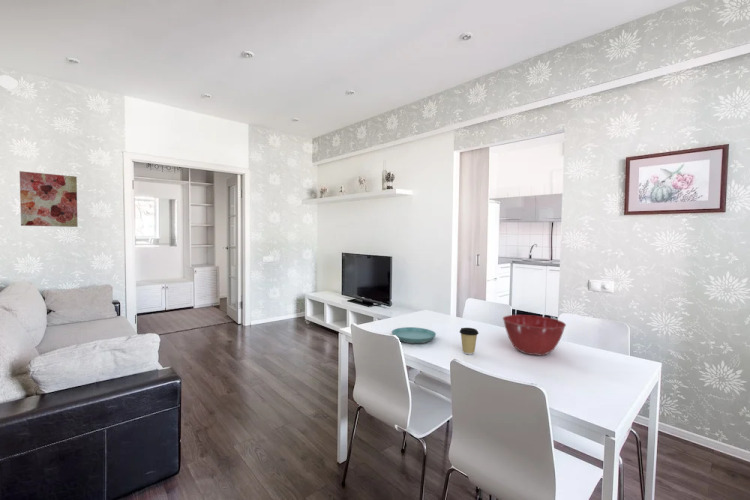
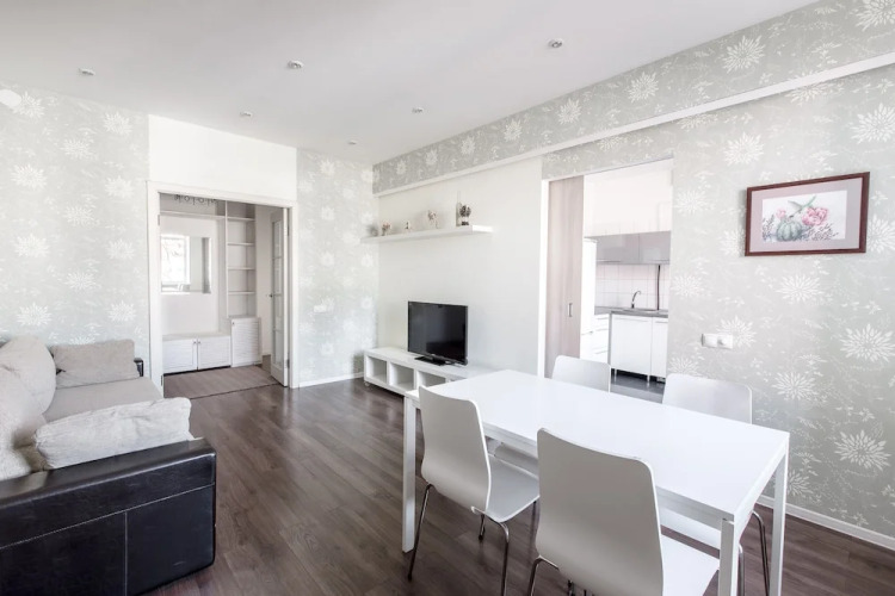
- coffee cup [459,327,480,356]
- wall art [19,170,79,228]
- saucer [391,326,437,344]
- mixing bowl [502,314,567,356]
